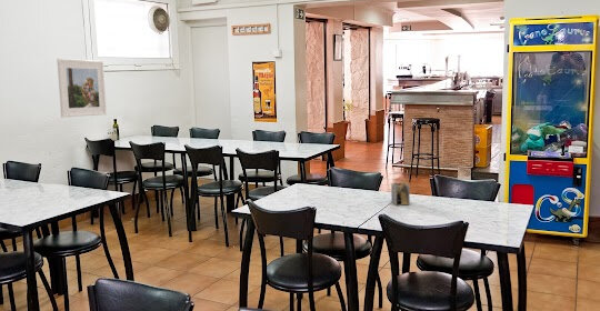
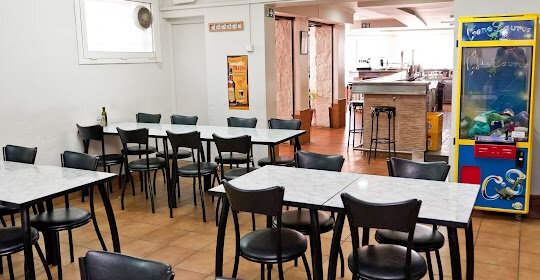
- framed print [57,58,108,119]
- napkin holder [390,178,411,207]
